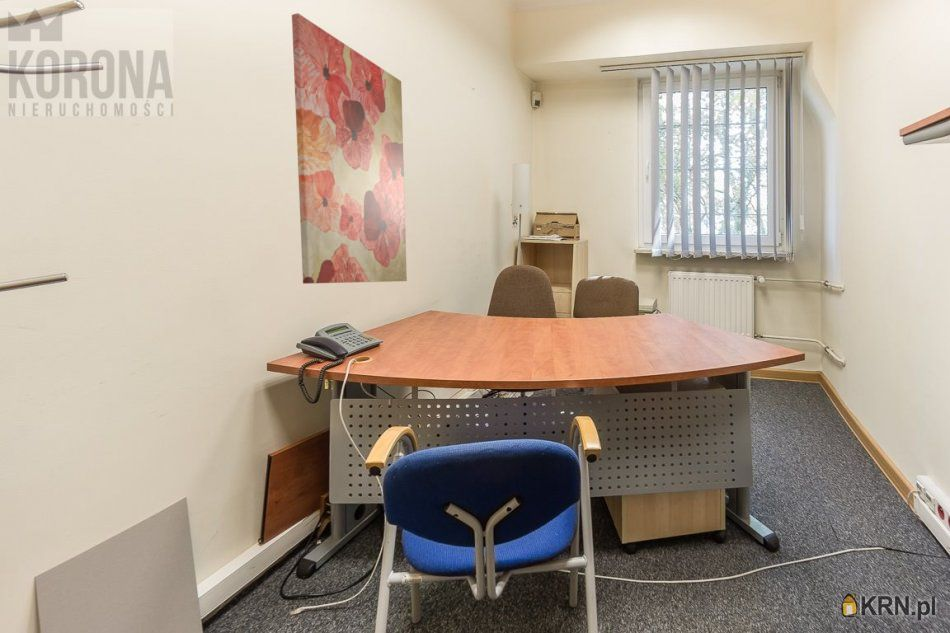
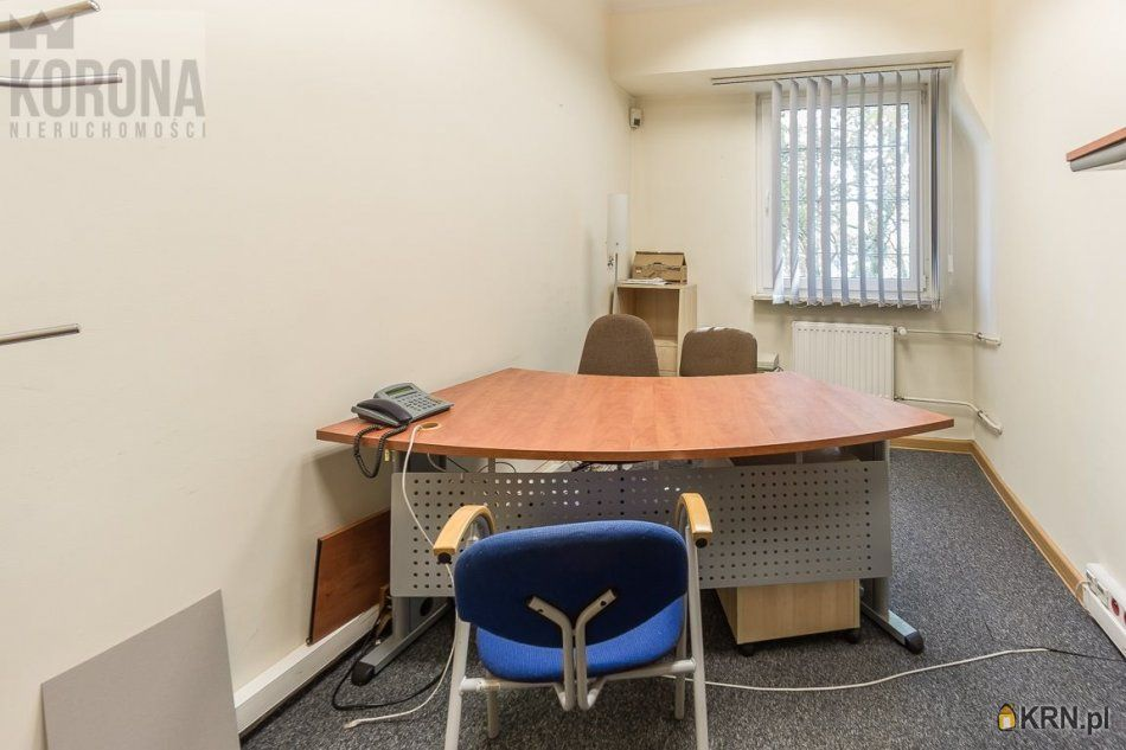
- wall art [291,12,408,285]
